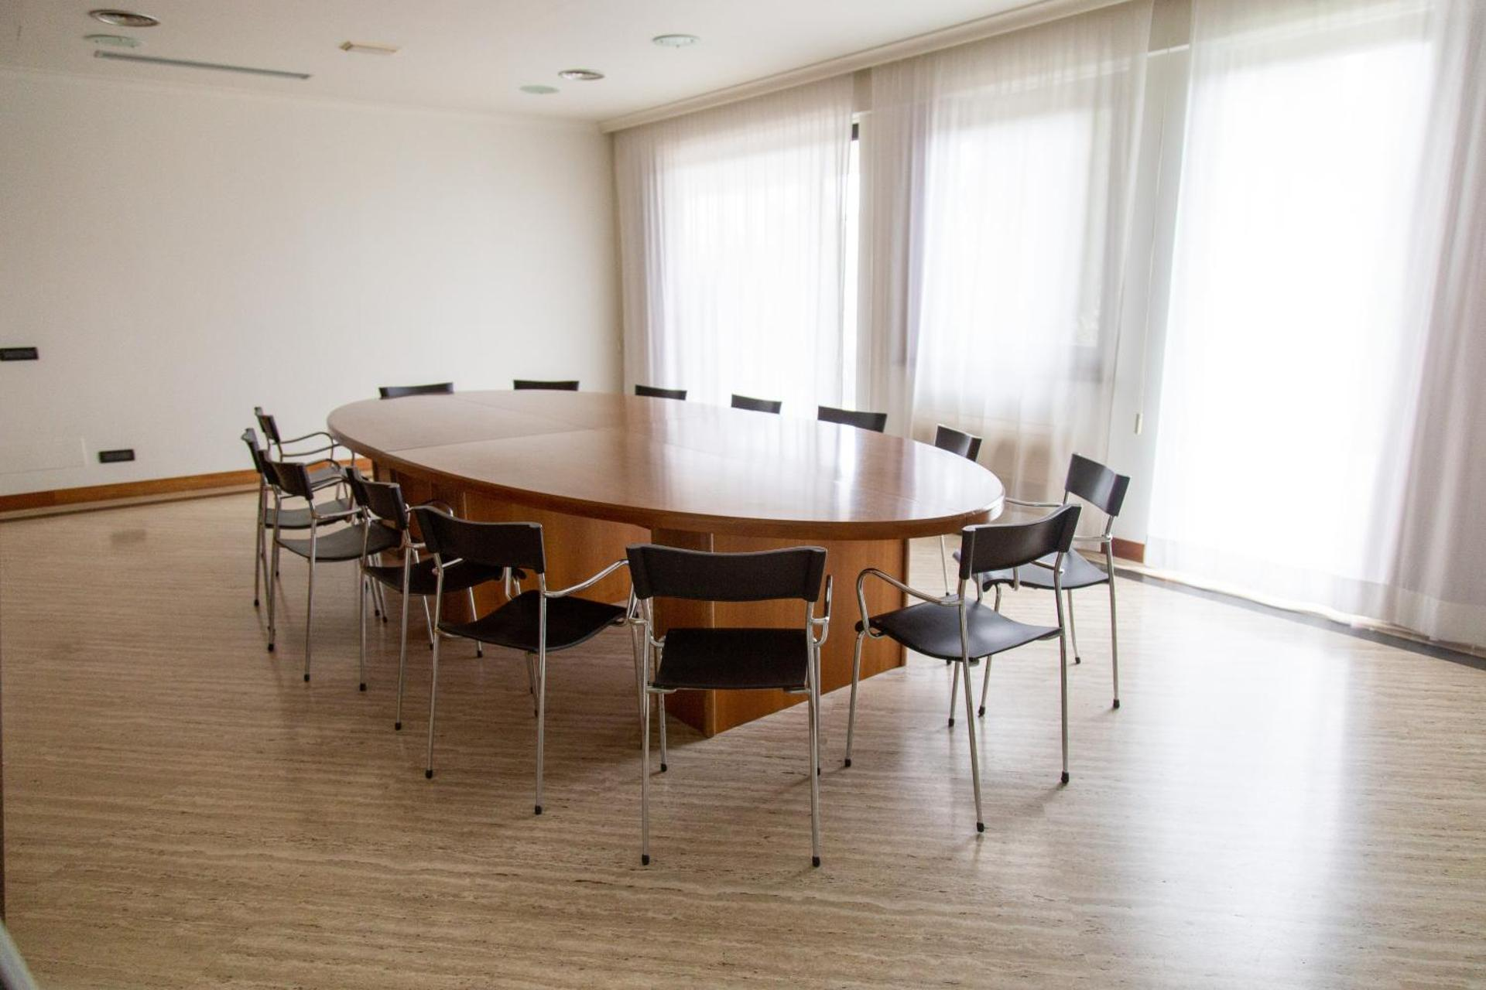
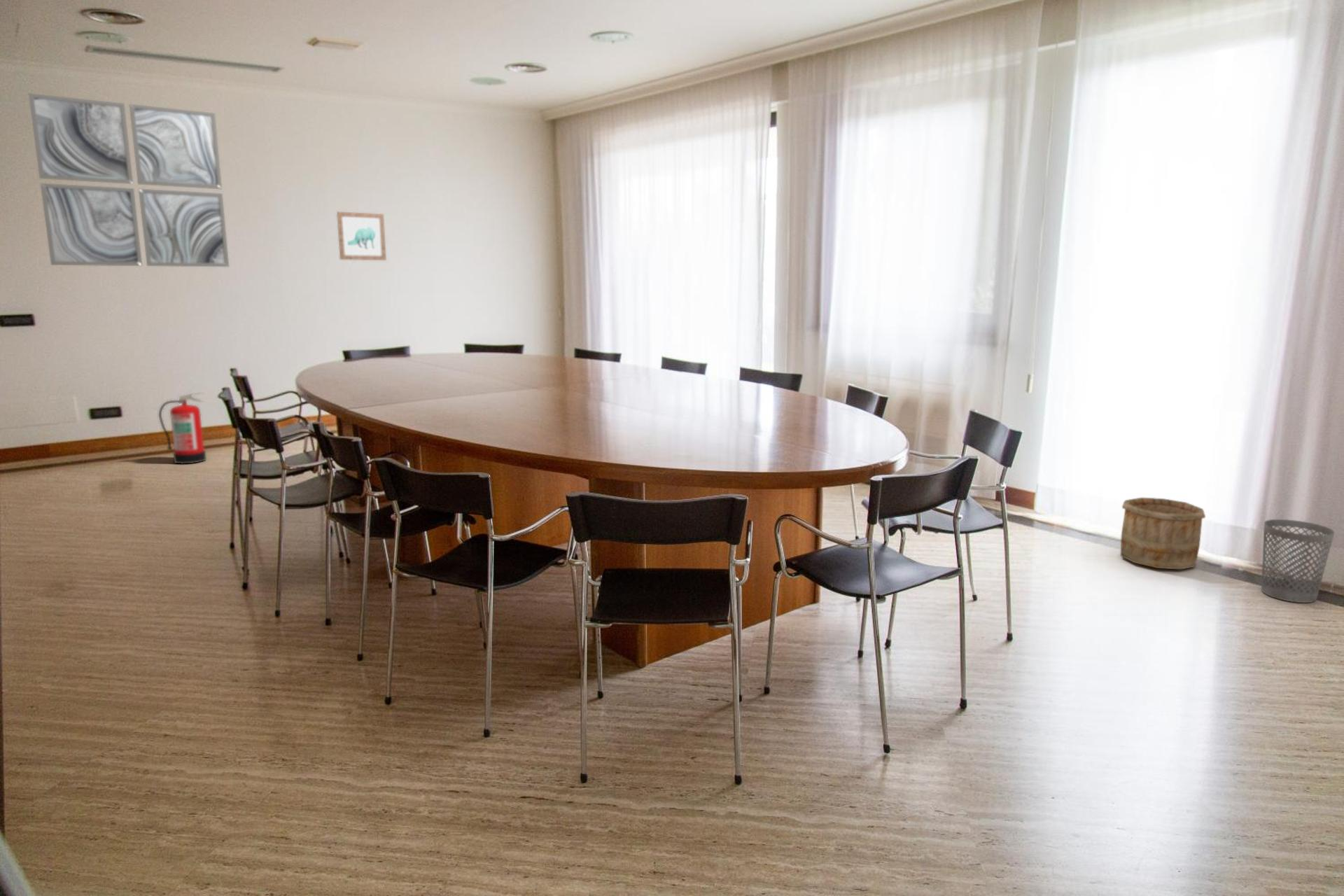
+ wall art [28,92,230,267]
+ wastebasket [1261,519,1335,603]
+ wall art [336,211,387,261]
+ fire extinguisher [158,391,211,465]
+ wooden bucket [1120,497,1206,570]
